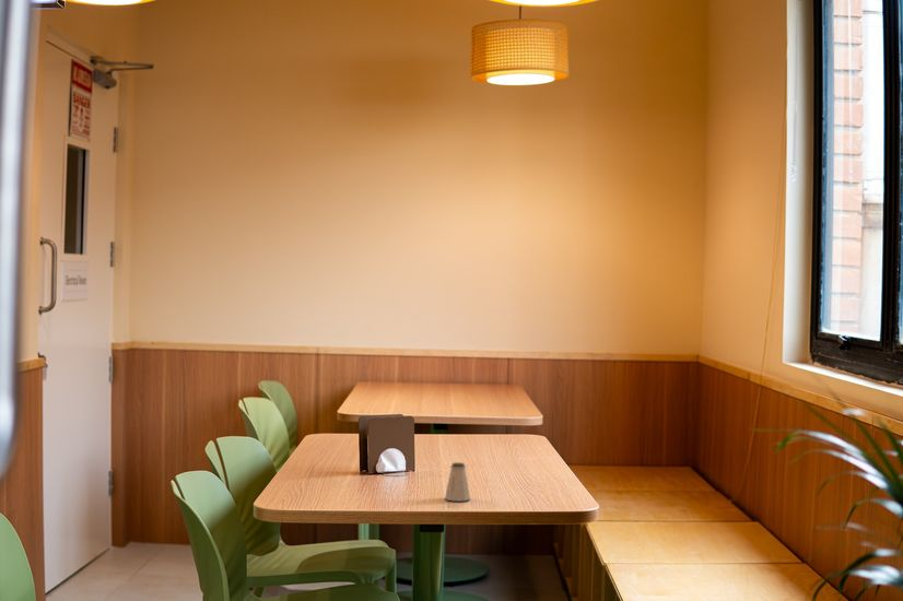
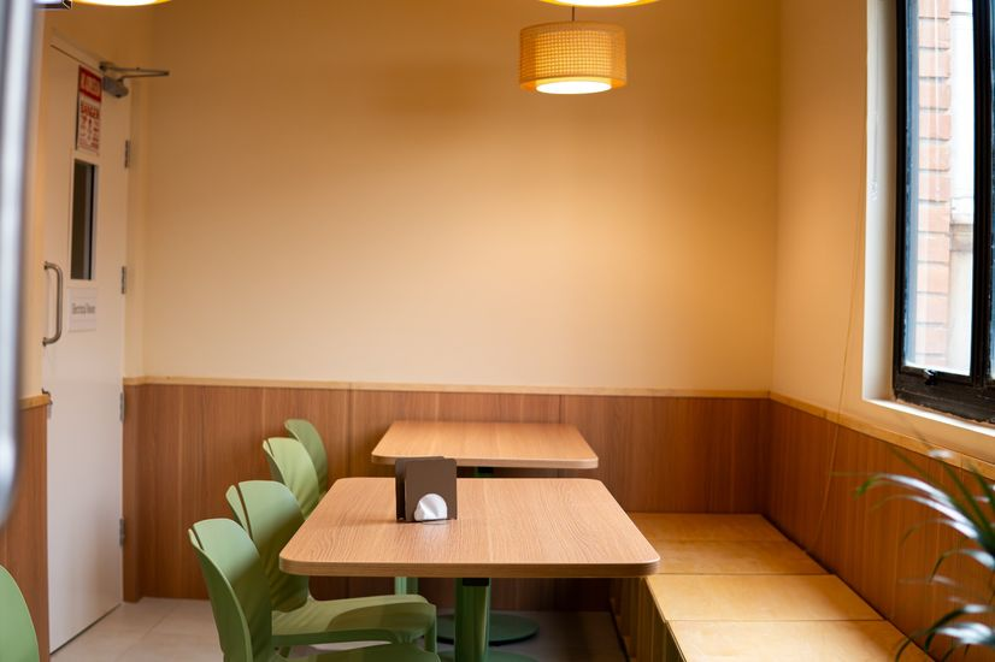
- saltshaker [444,461,471,503]
